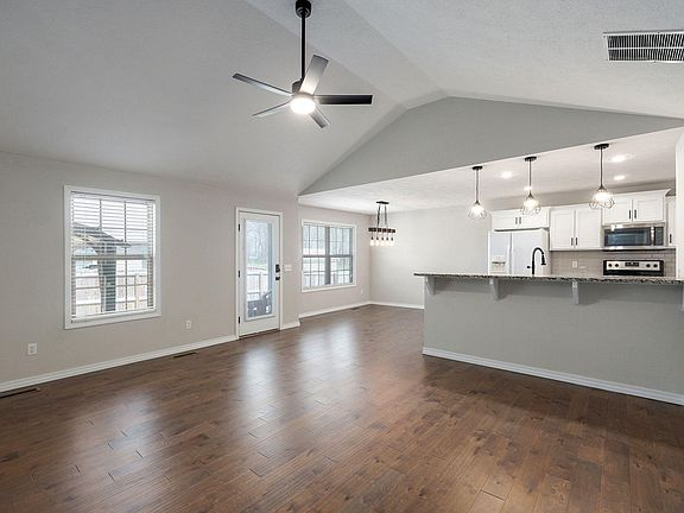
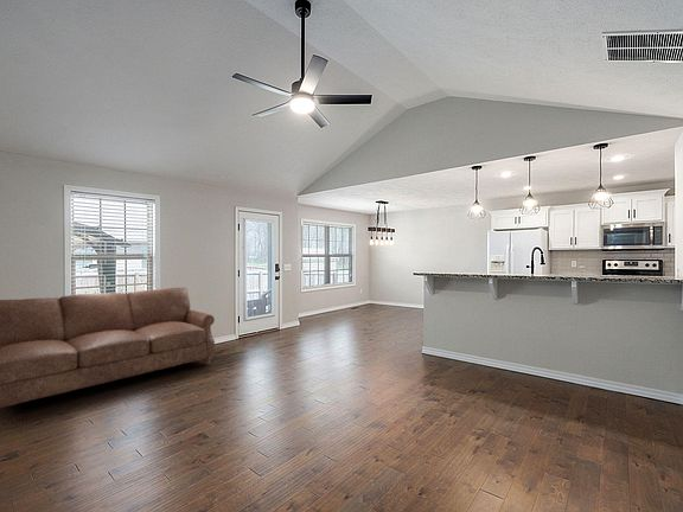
+ sofa [0,287,216,409]
